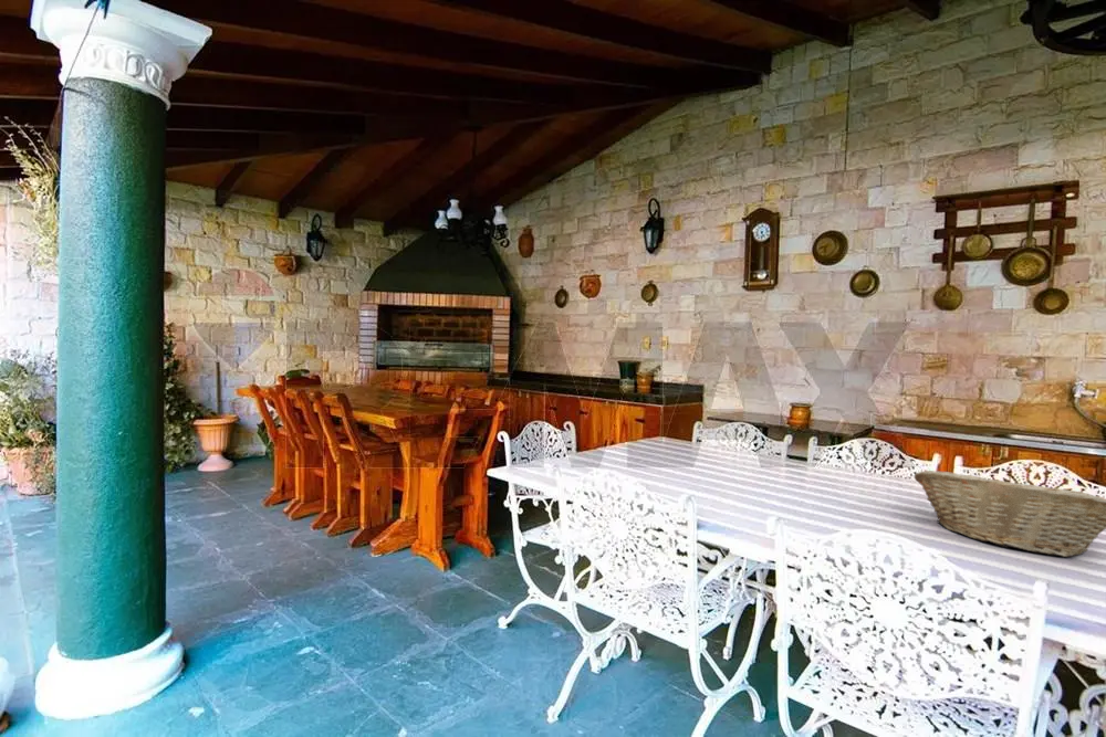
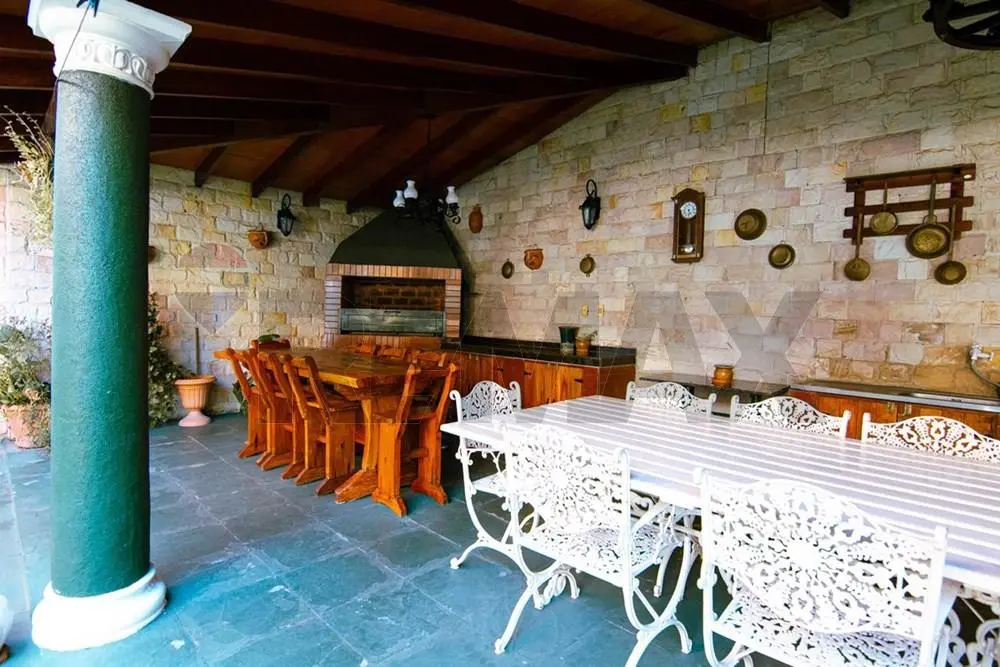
- fruit basket [914,470,1106,558]
